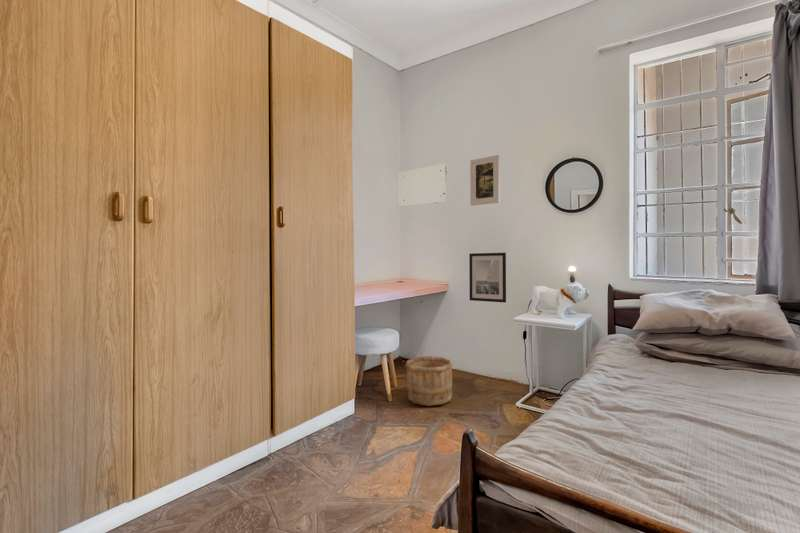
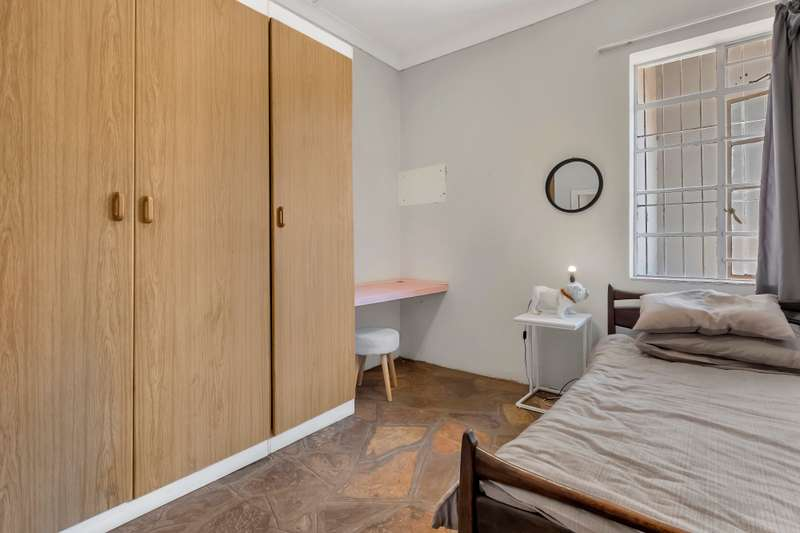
- wall art [468,252,507,303]
- wooden bucket [404,355,454,407]
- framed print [469,154,501,207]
